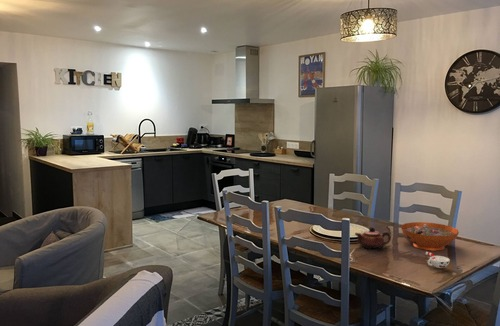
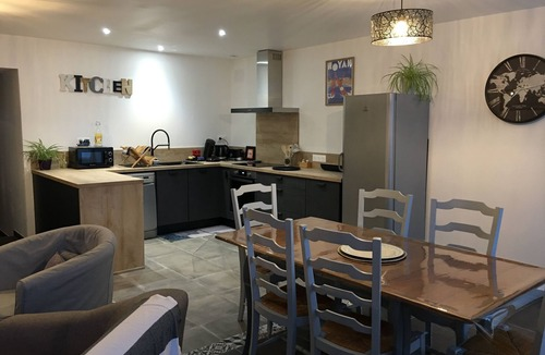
- teapot [354,226,392,250]
- cup [425,251,451,269]
- decorative bowl [400,221,460,251]
